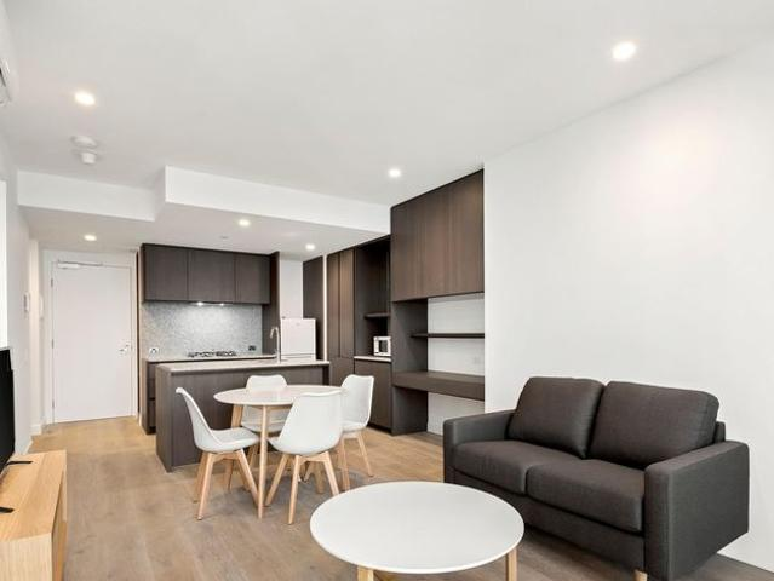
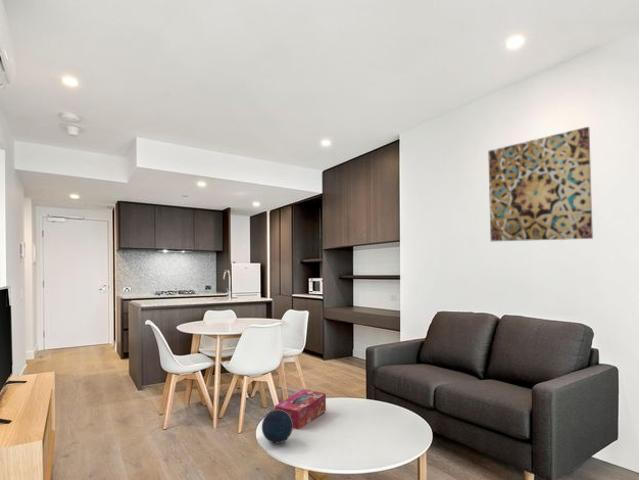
+ decorative orb [261,409,293,444]
+ wall art [487,126,594,242]
+ tissue box [274,388,327,430]
